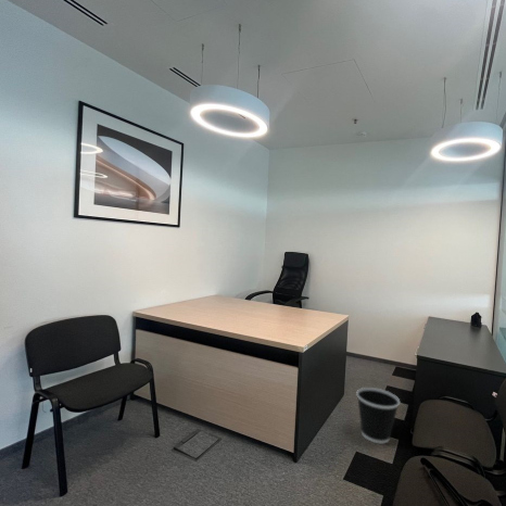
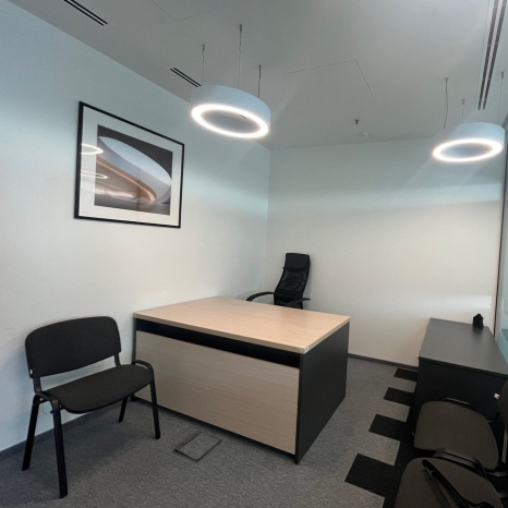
- wastebasket [355,387,401,444]
